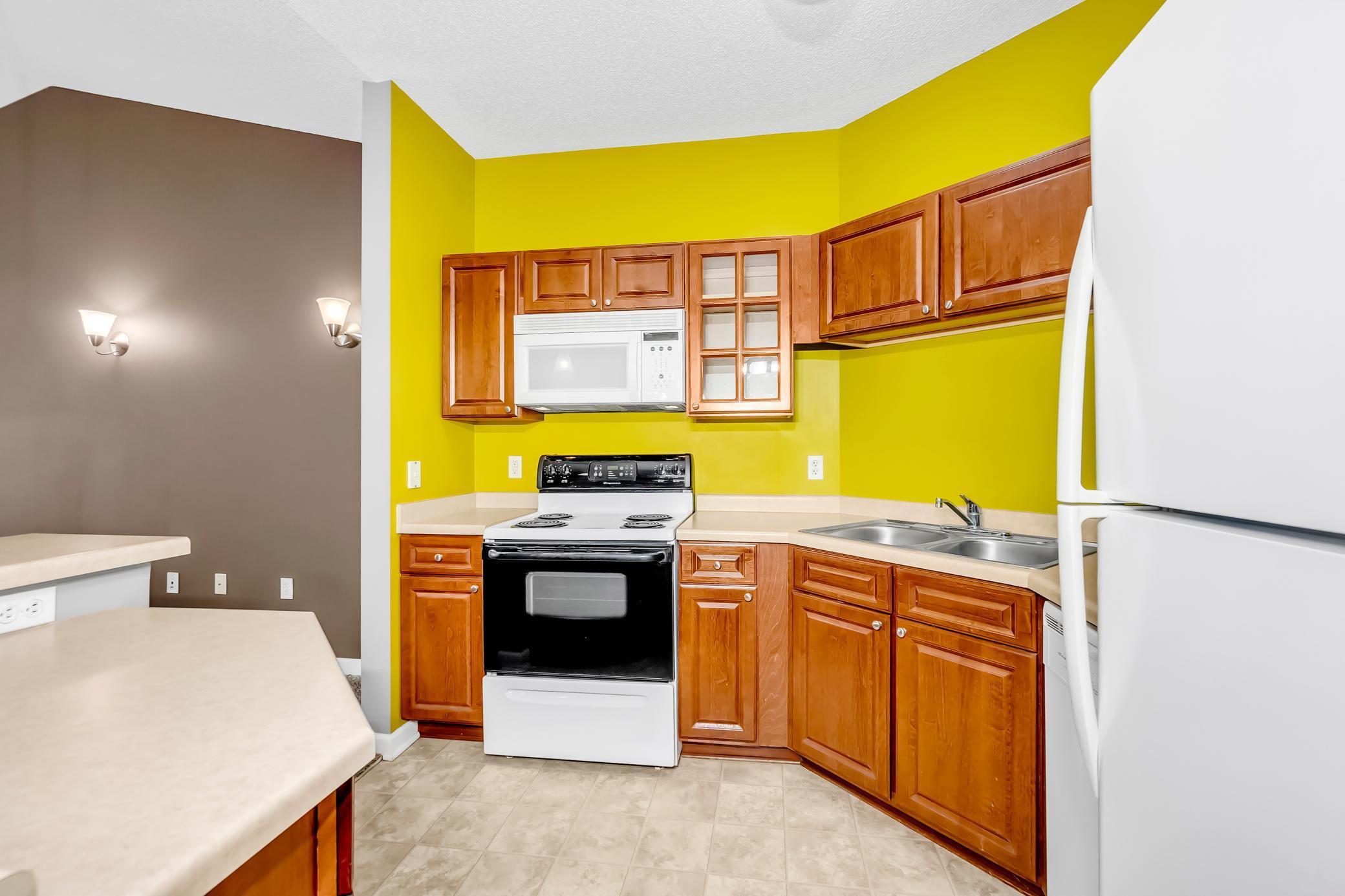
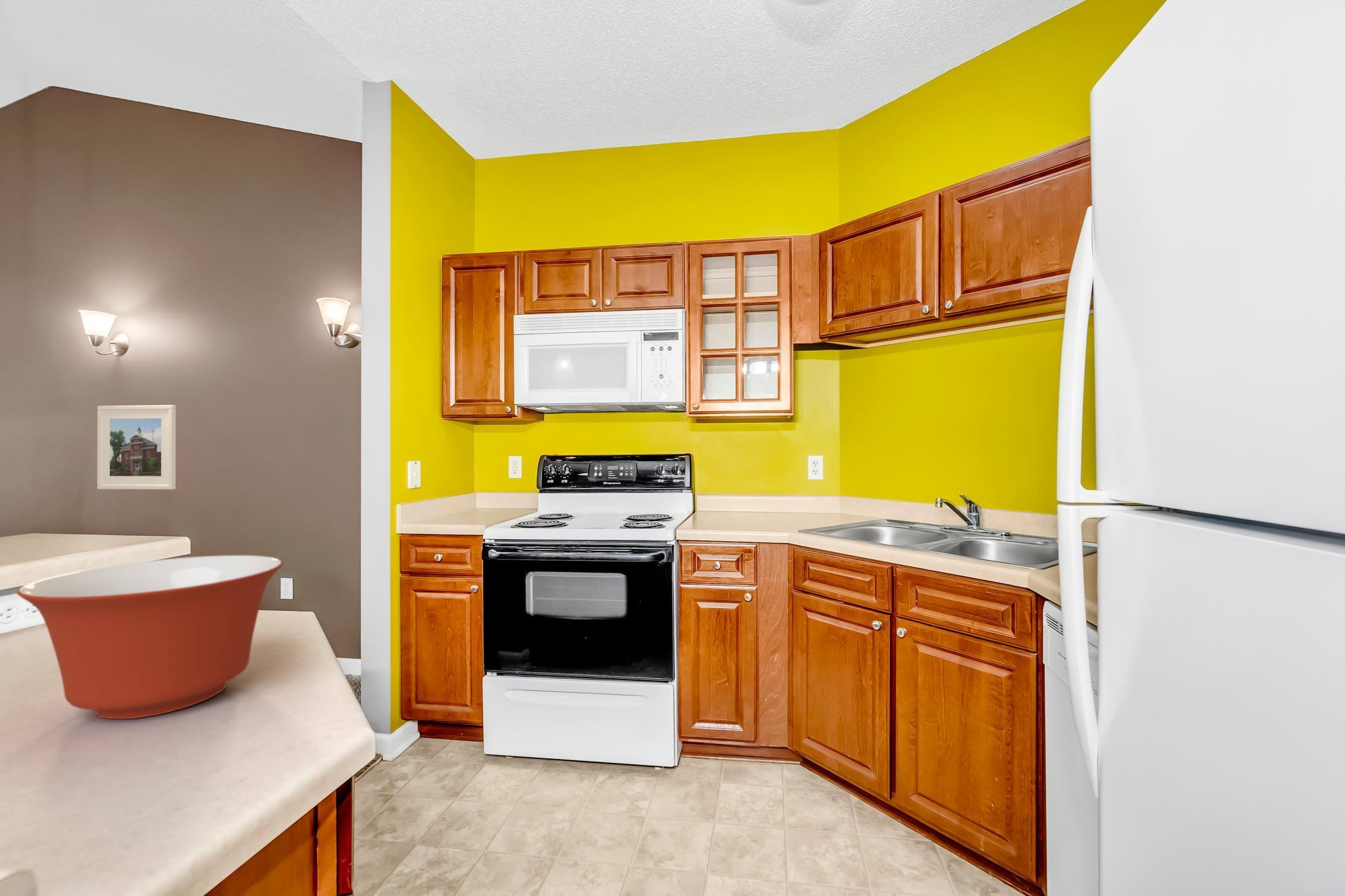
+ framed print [96,405,177,490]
+ mixing bowl [16,555,283,720]
